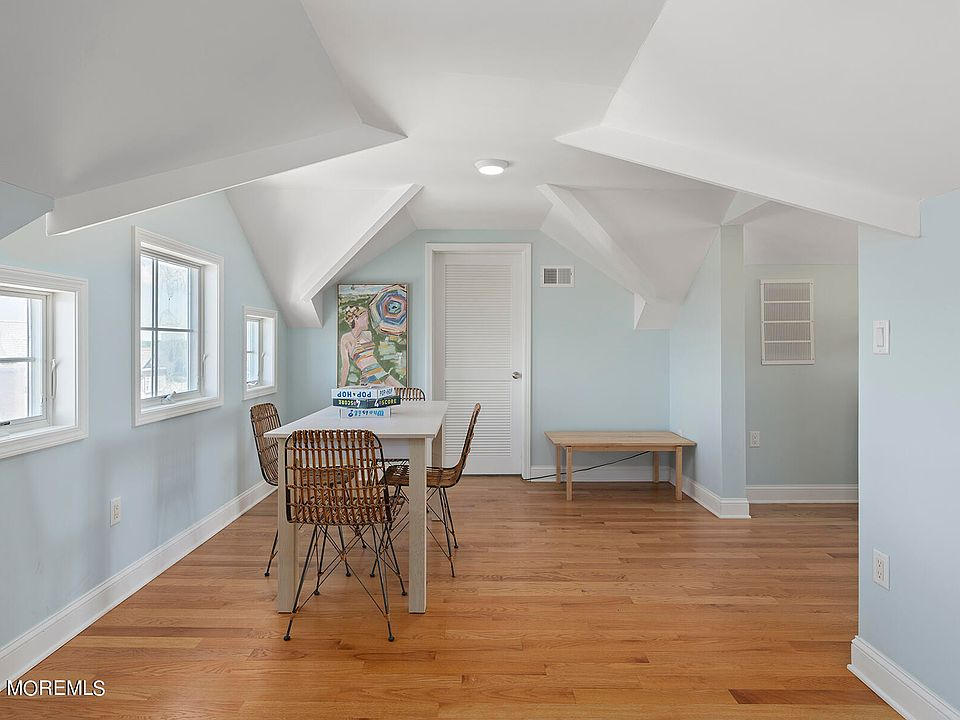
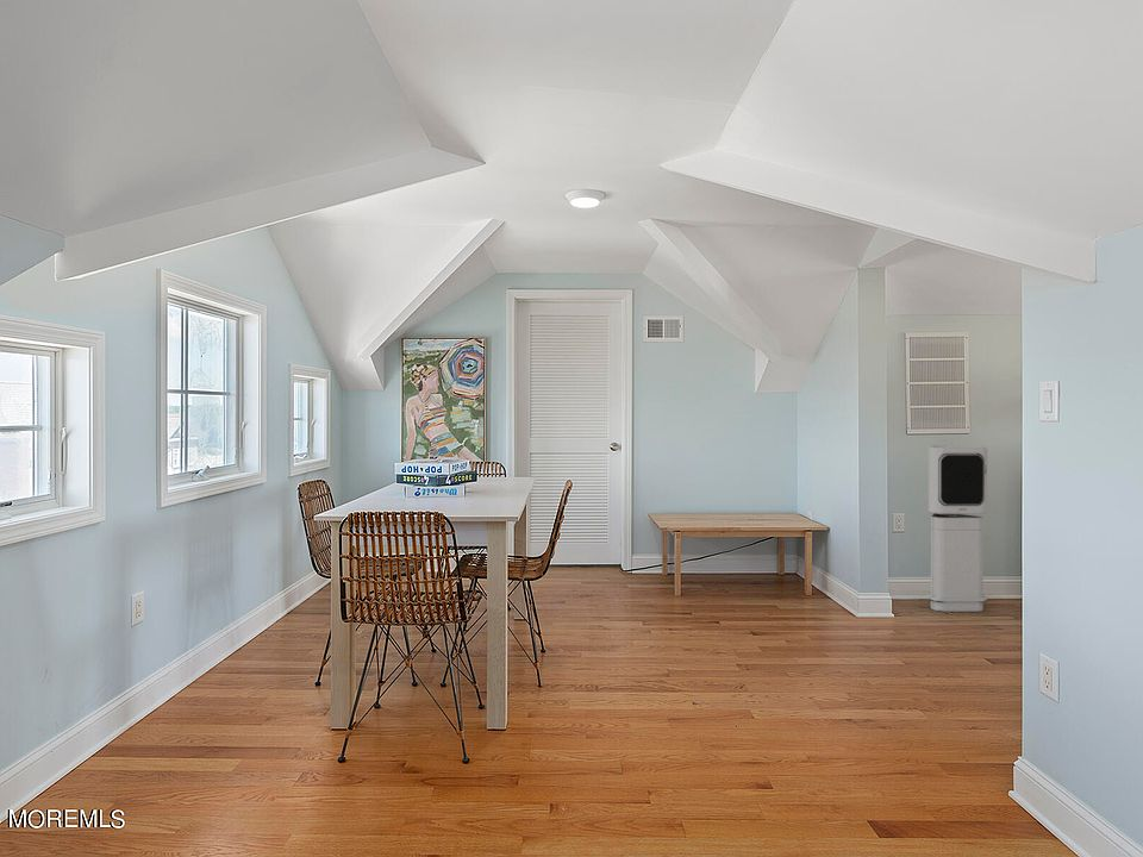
+ air purifier [926,444,988,613]
